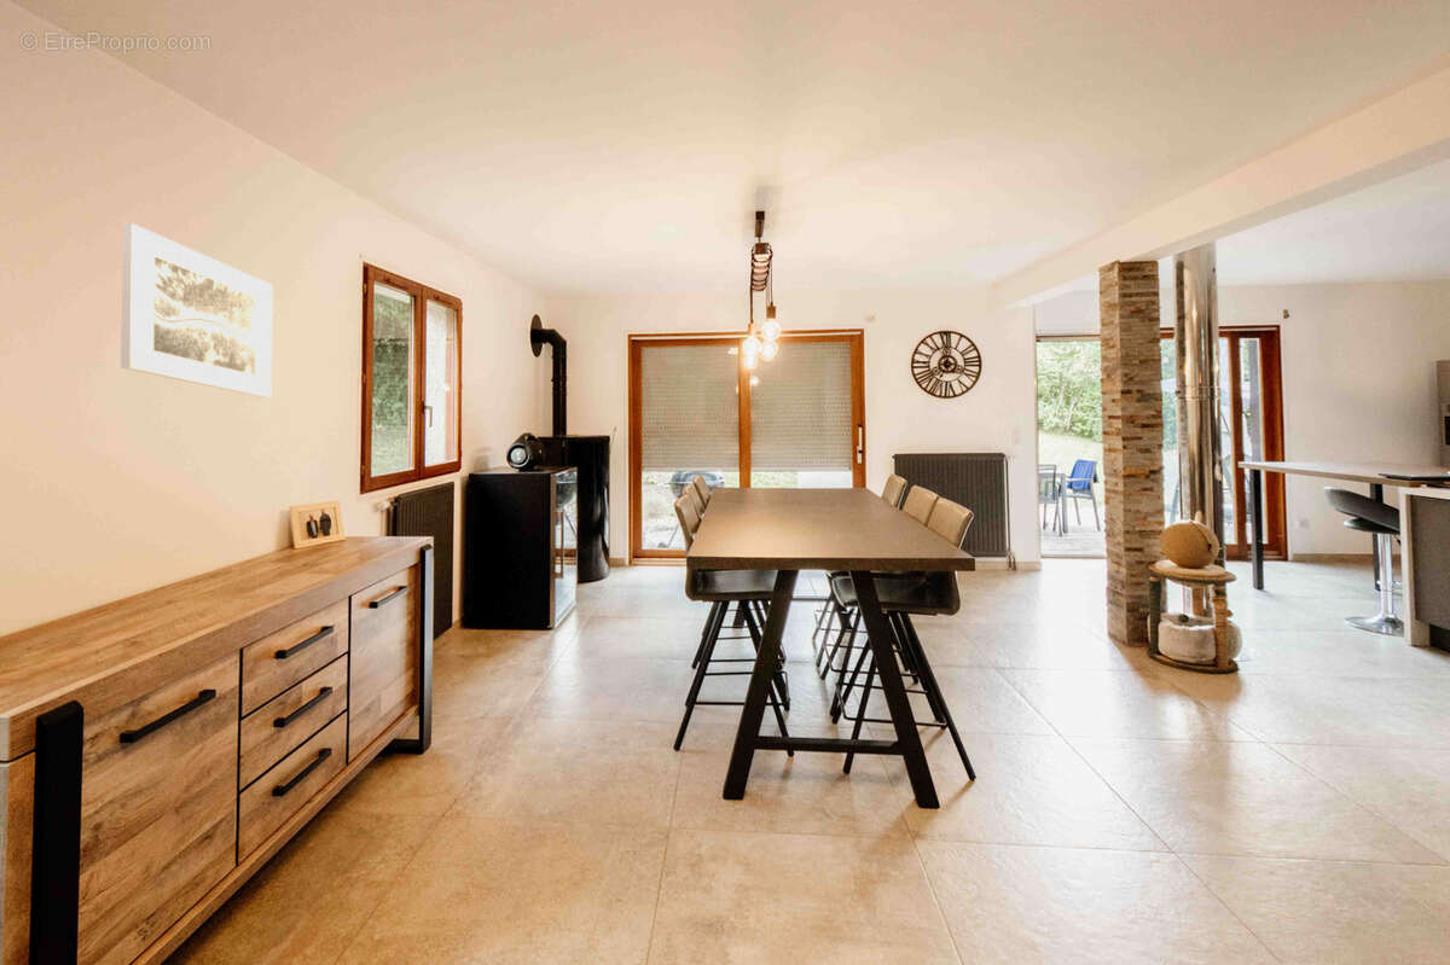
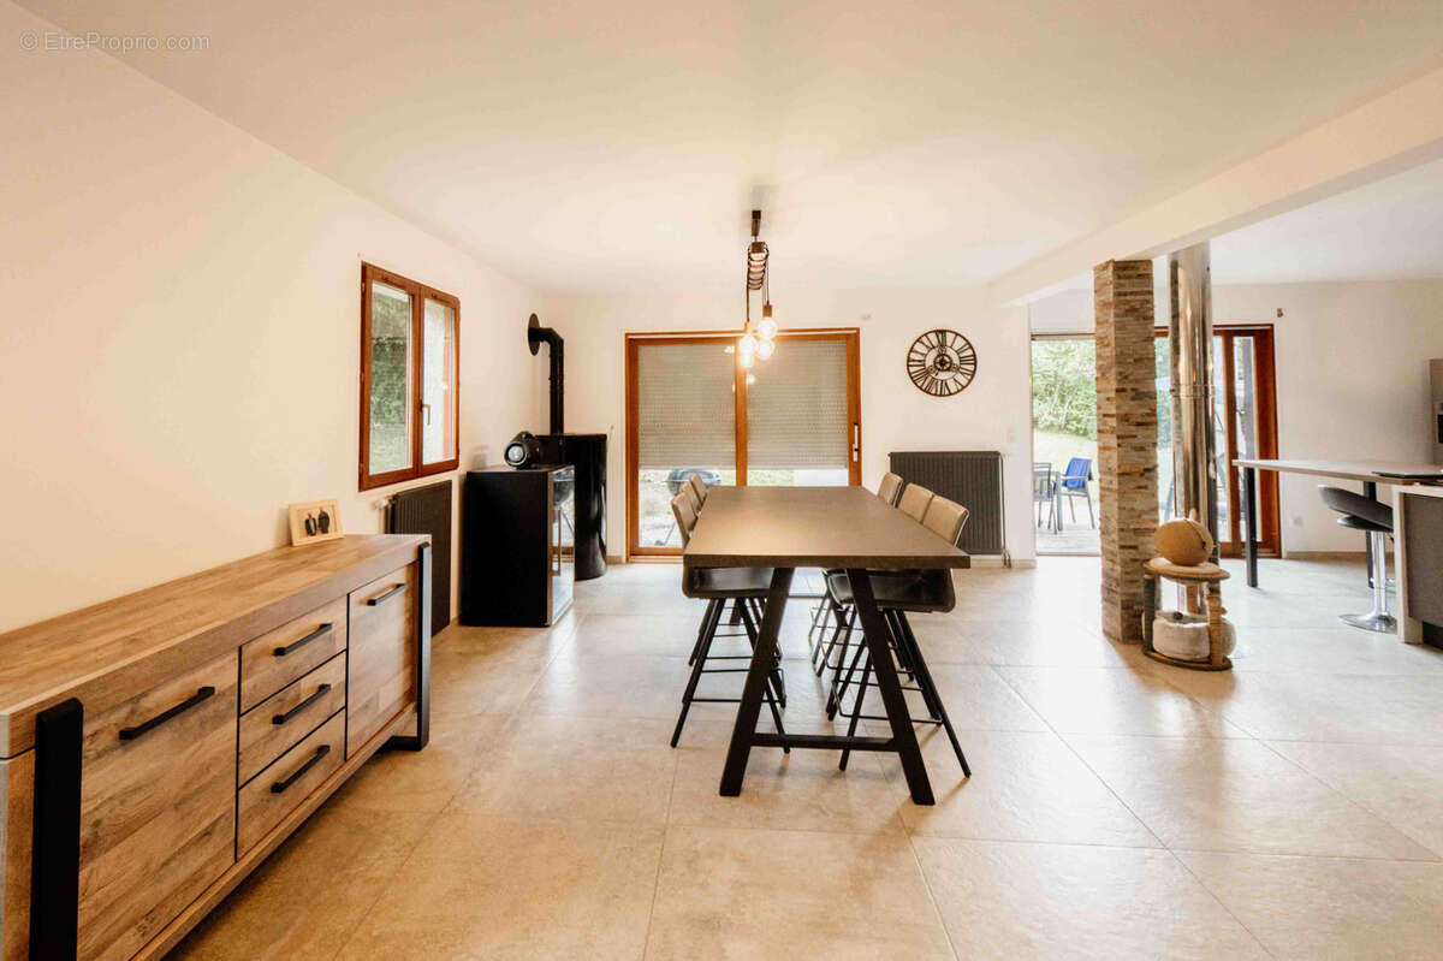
- wall art [120,222,274,399]
